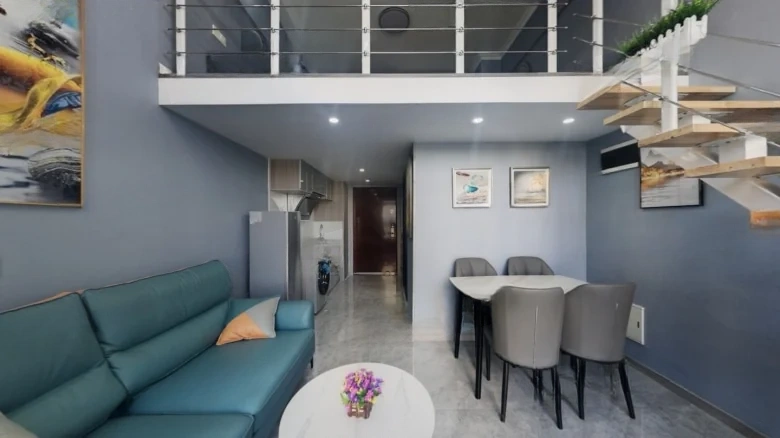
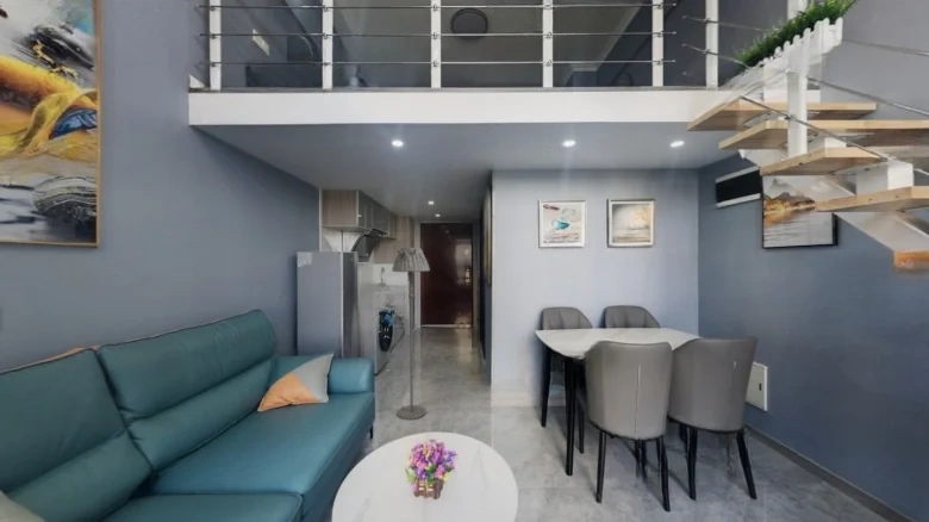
+ floor lamp [391,247,431,421]
